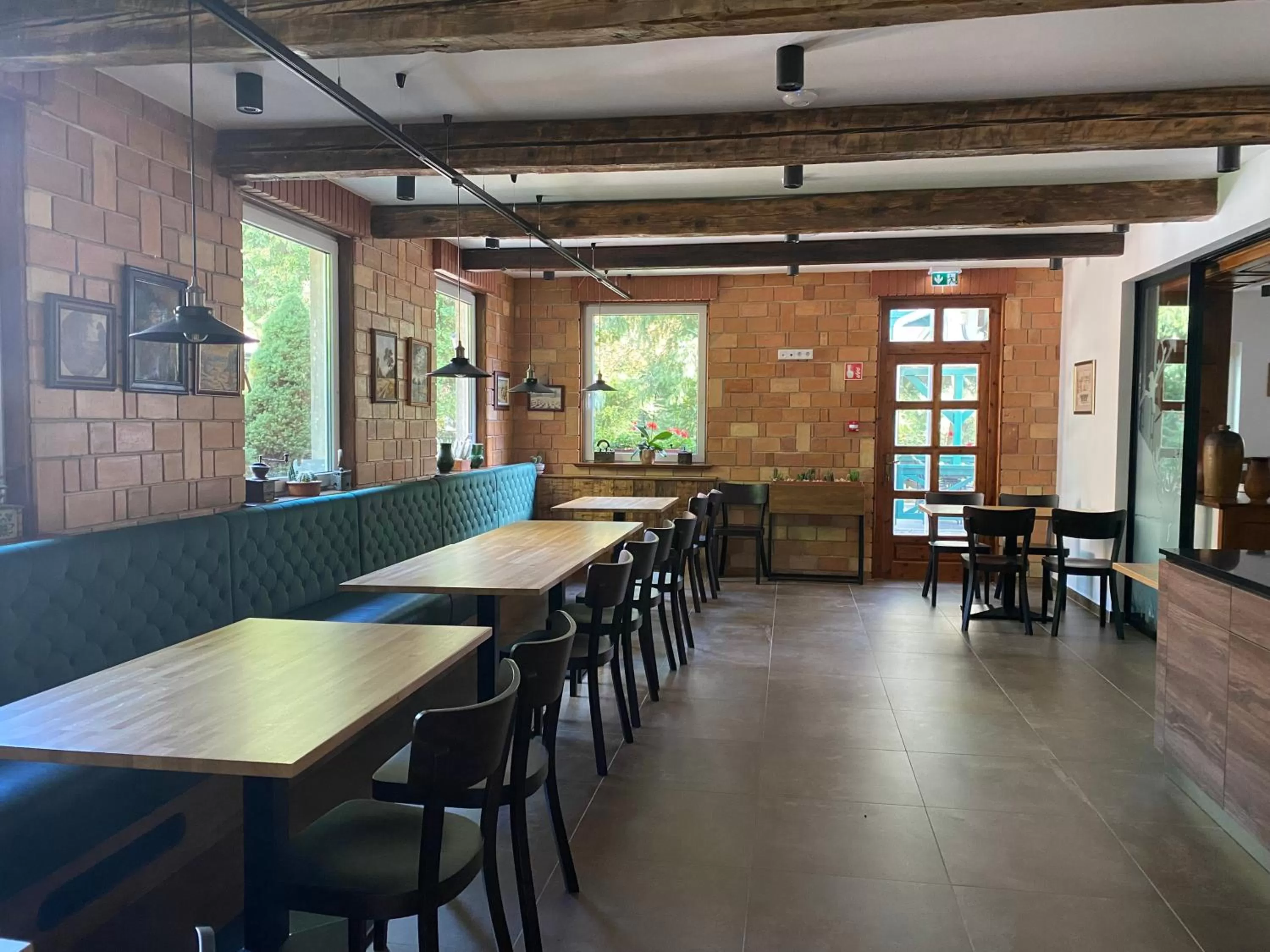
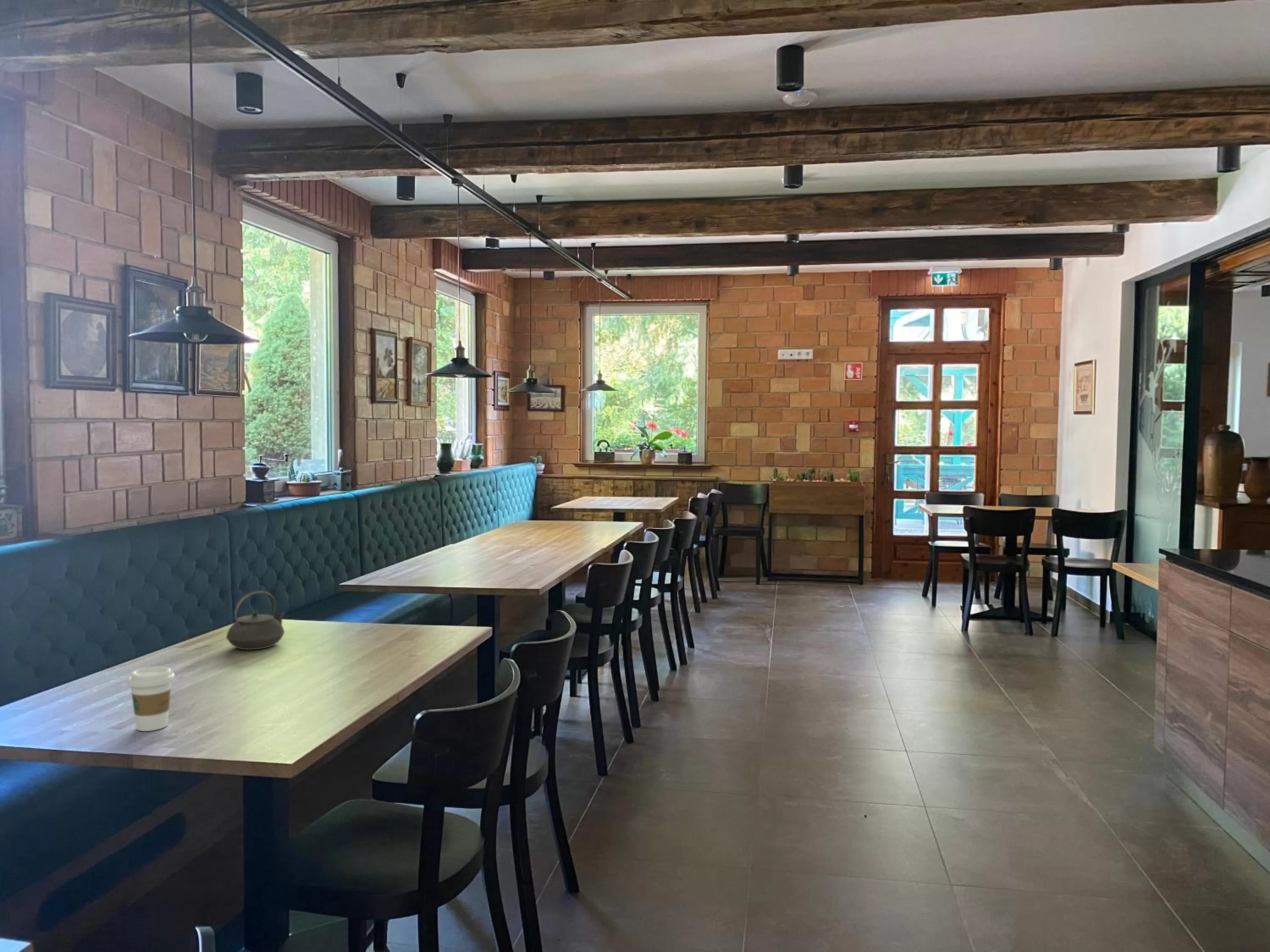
+ coffee cup [127,666,175,732]
+ teapot [226,590,285,650]
